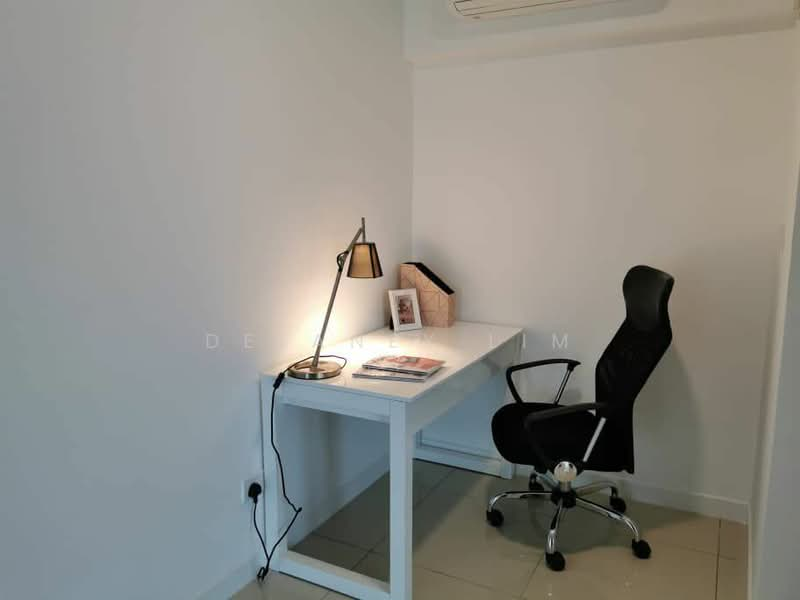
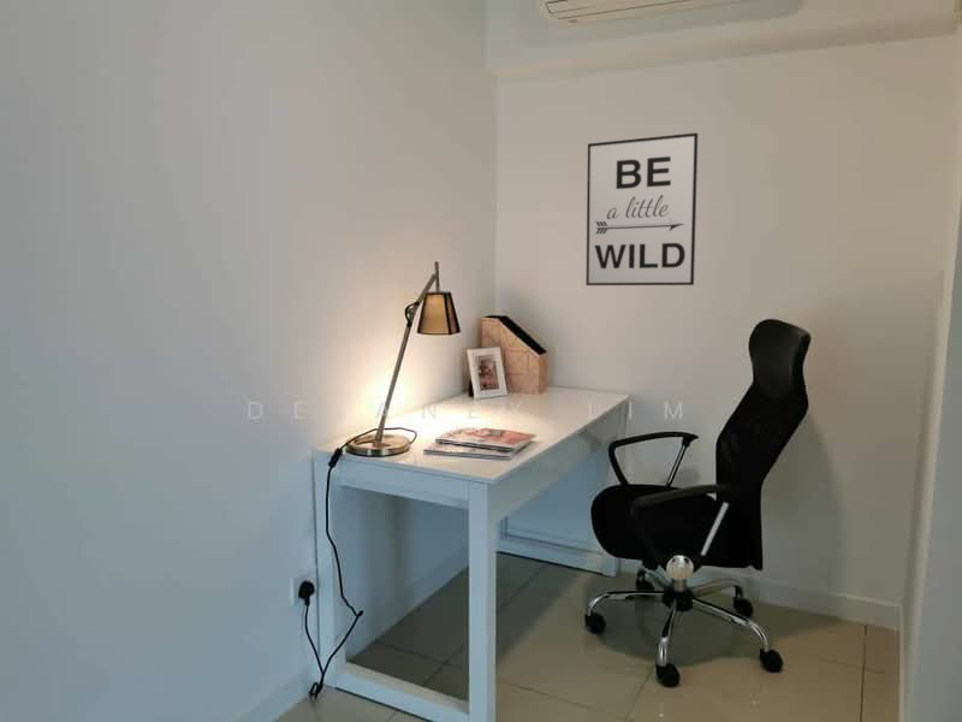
+ wall art [584,131,699,286]
